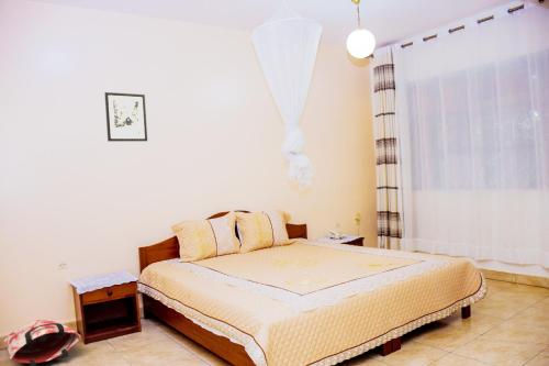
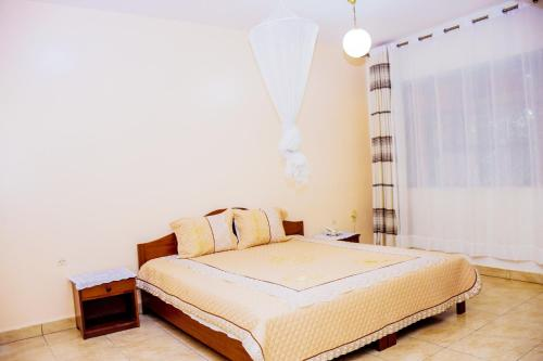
- wall art [103,91,148,143]
- bag [2,319,82,366]
